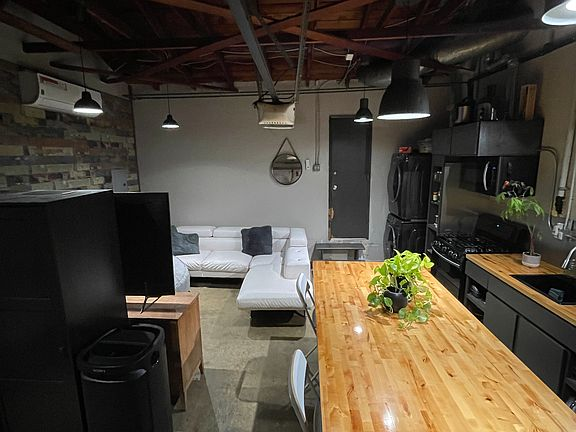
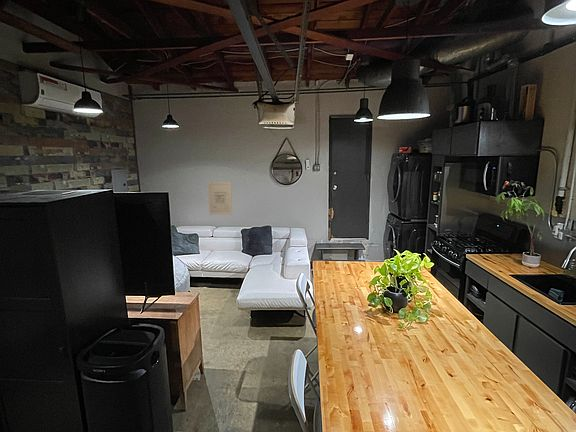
+ wall art [207,181,233,216]
